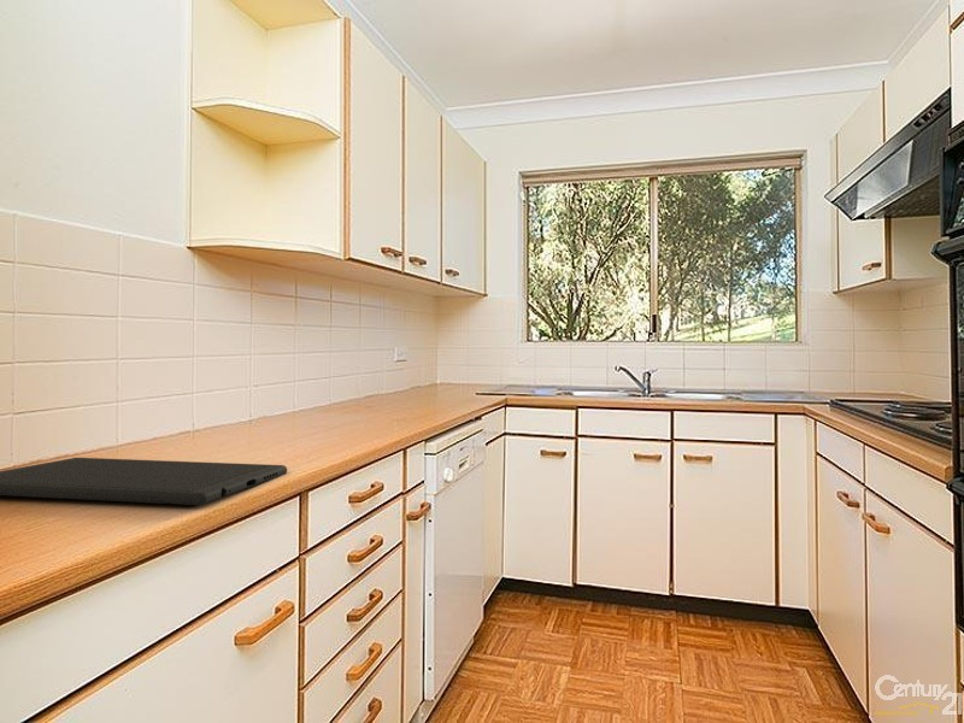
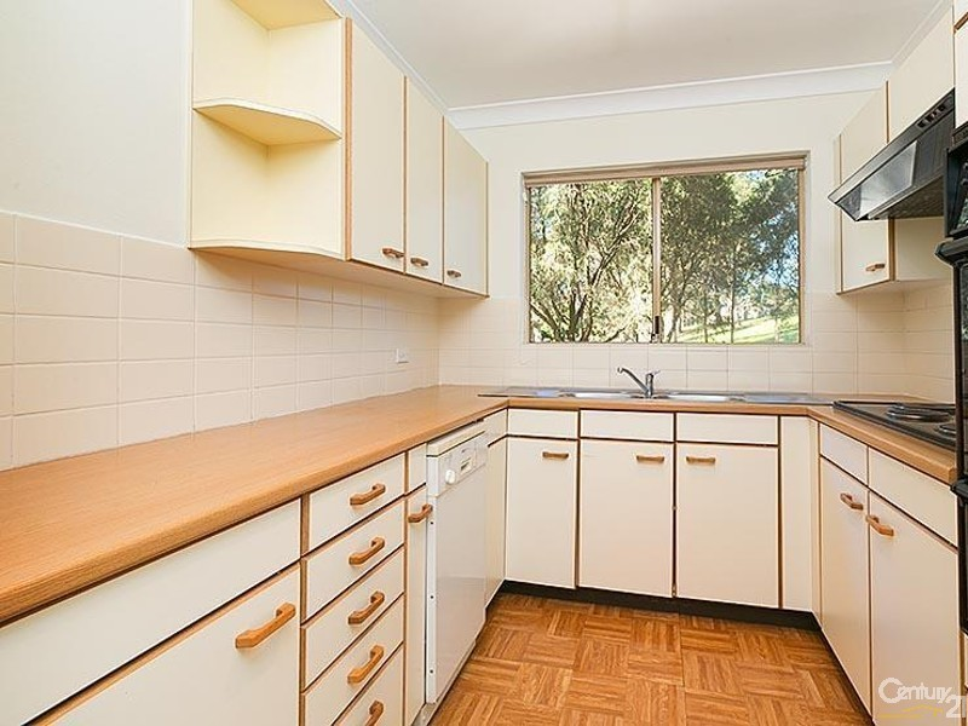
- cutting board [0,457,288,506]
